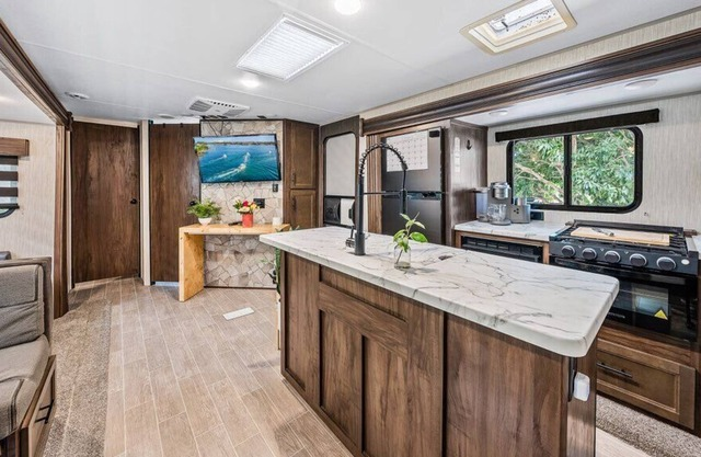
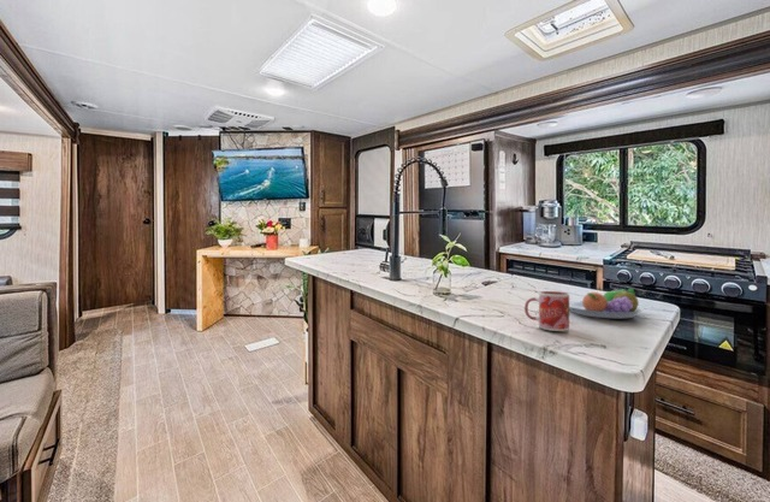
+ mug [523,290,570,332]
+ fruit bowl [569,287,644,319]
